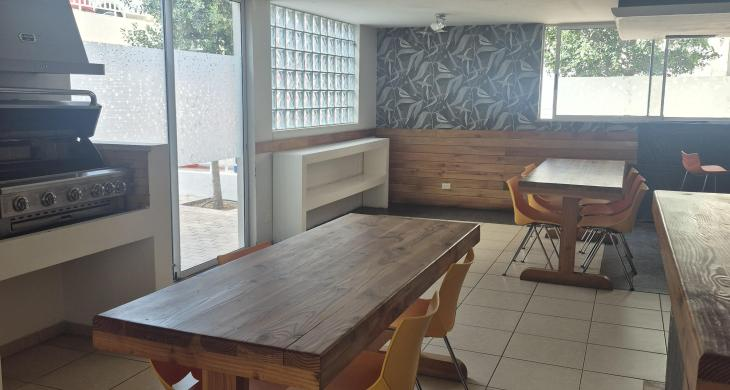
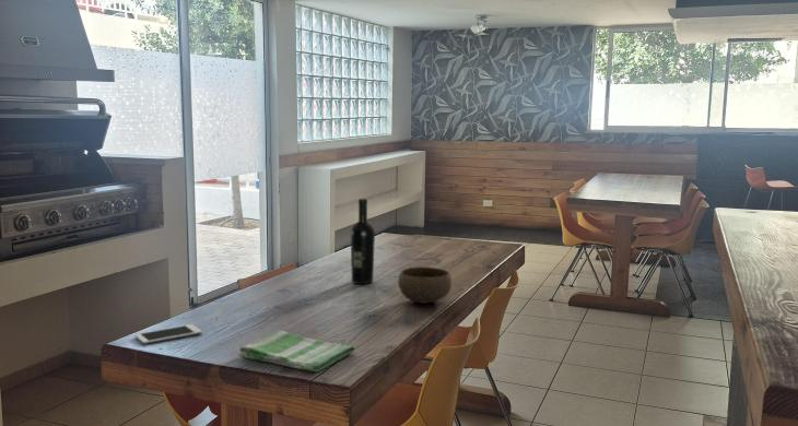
+ dish towel [238,329,356,372]
+ wine bottle [350,198,376,285]
+ bowl [397,265,453,304]
+ cell phone [133,323,203,345]
